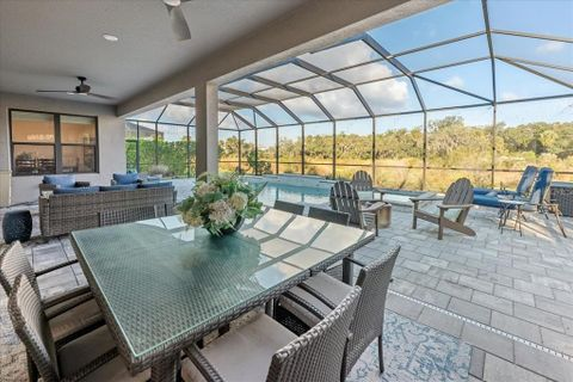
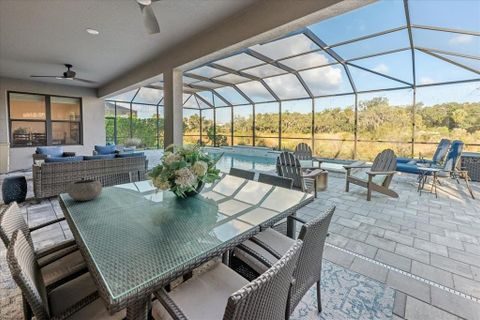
+ bowl [66,178,103,202]
